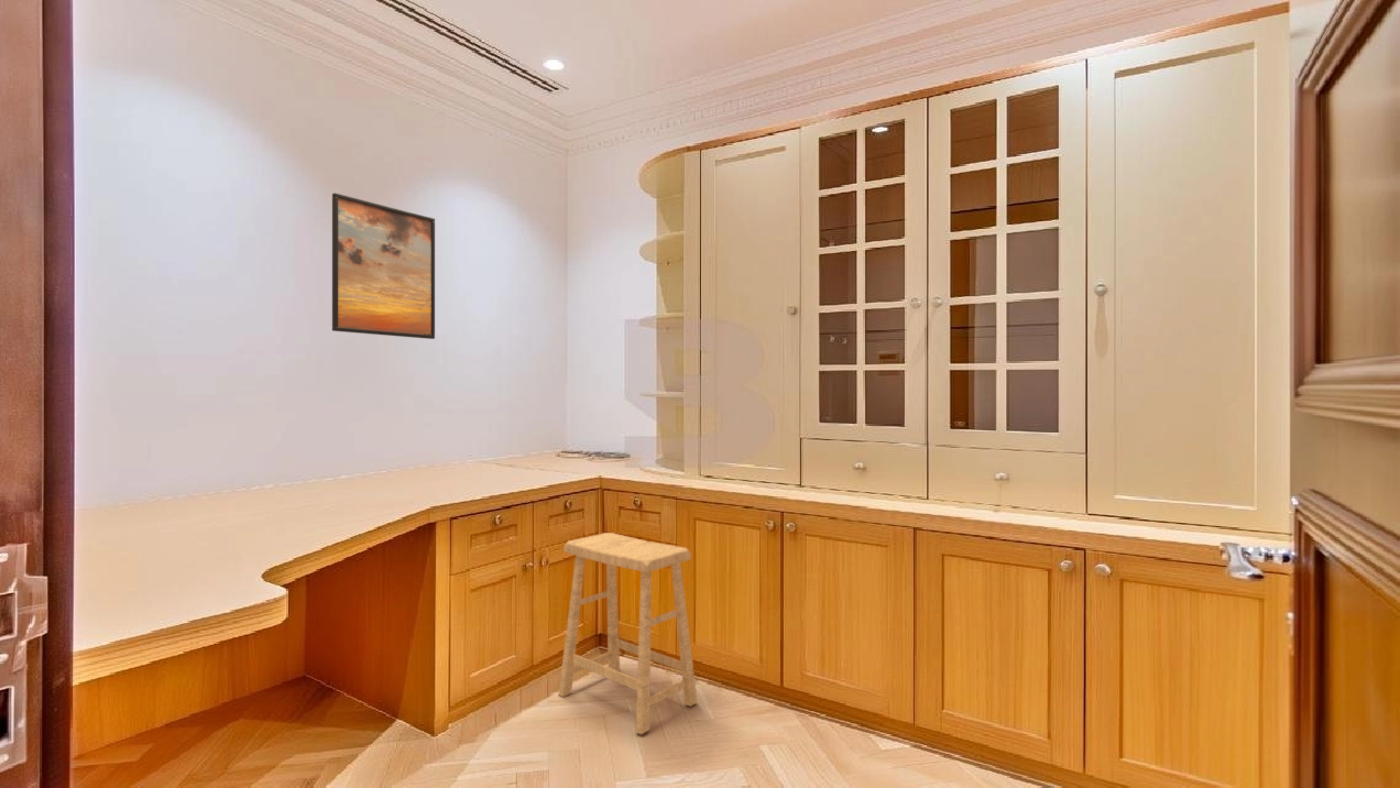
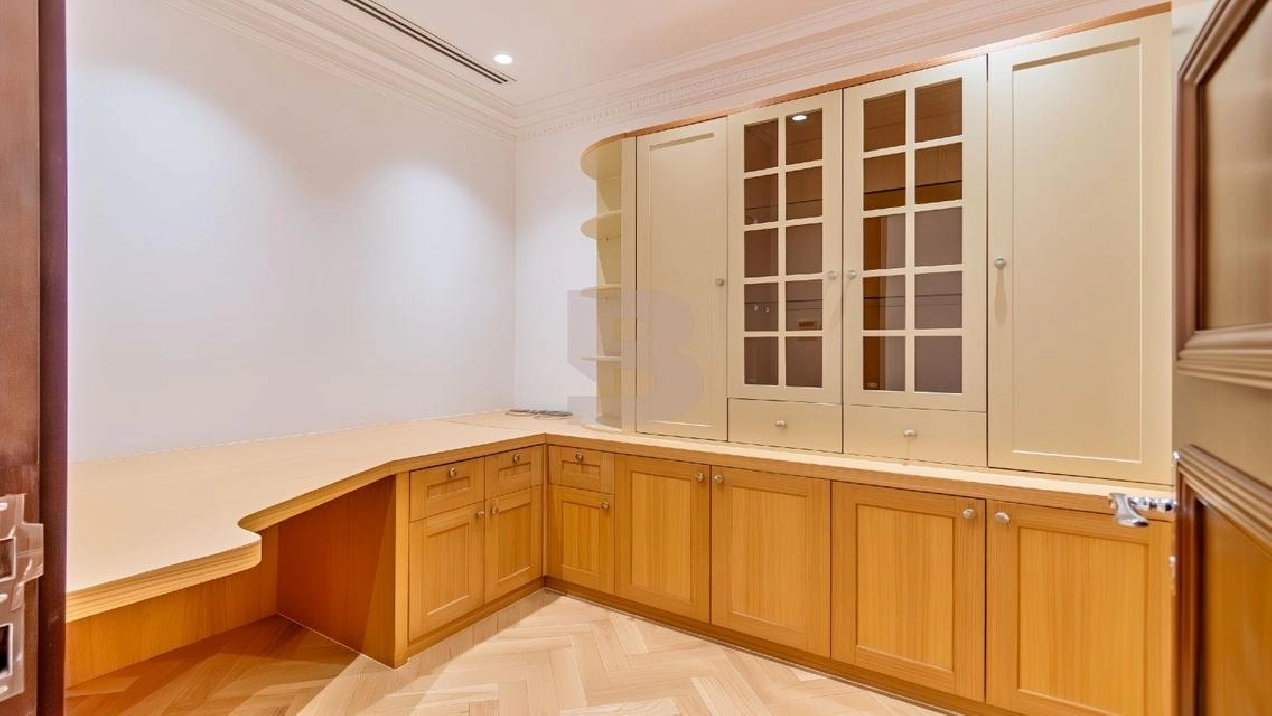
- stool [558,532,699,735]
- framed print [331,193,436,340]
